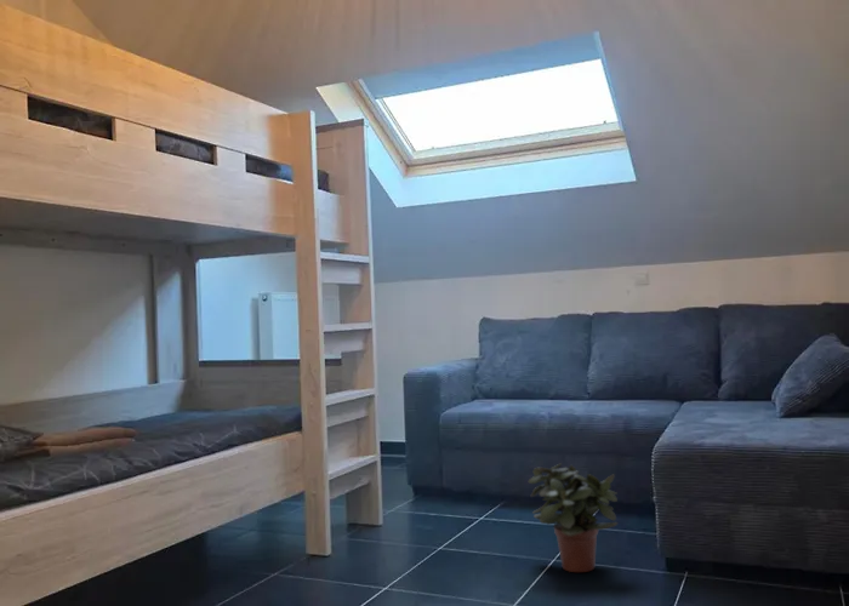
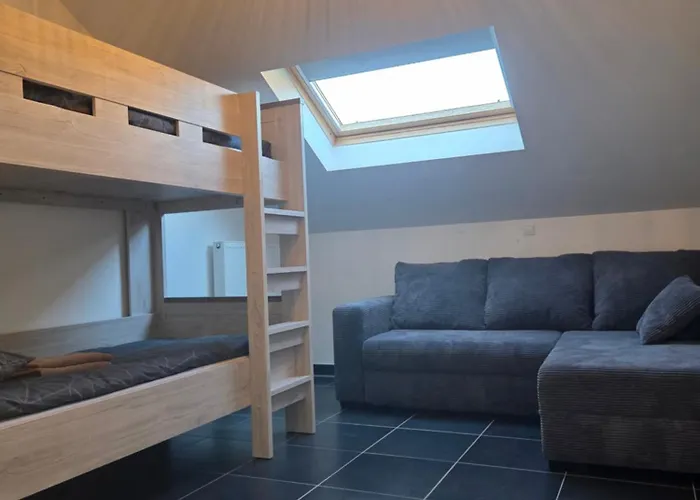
- potted plant [528,463,619,573]
